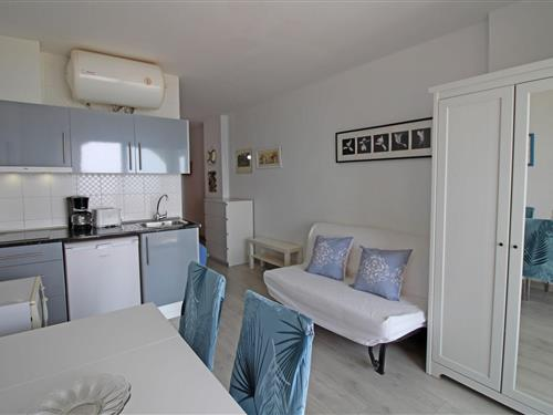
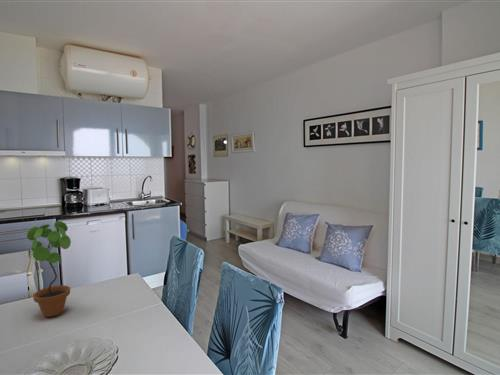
+ potted plant [26,220,72,318]
